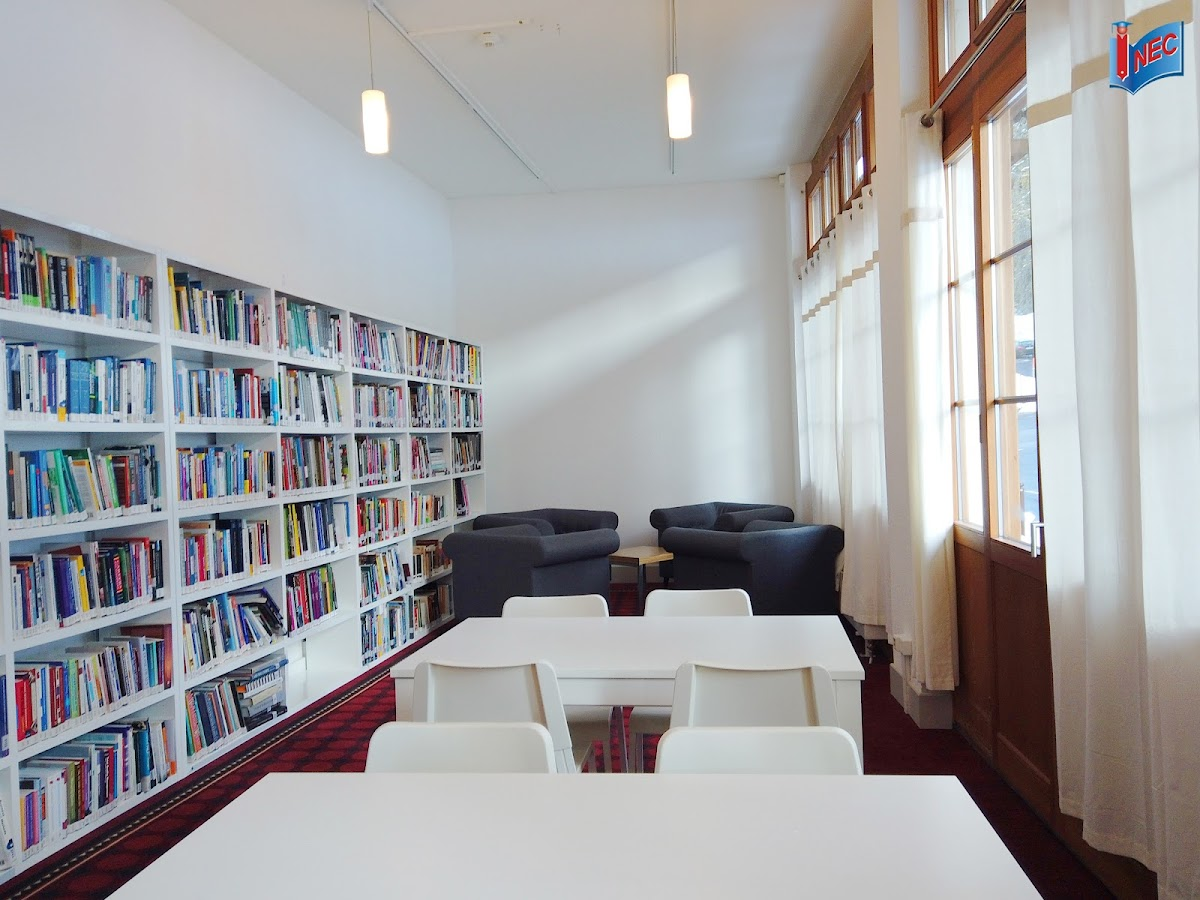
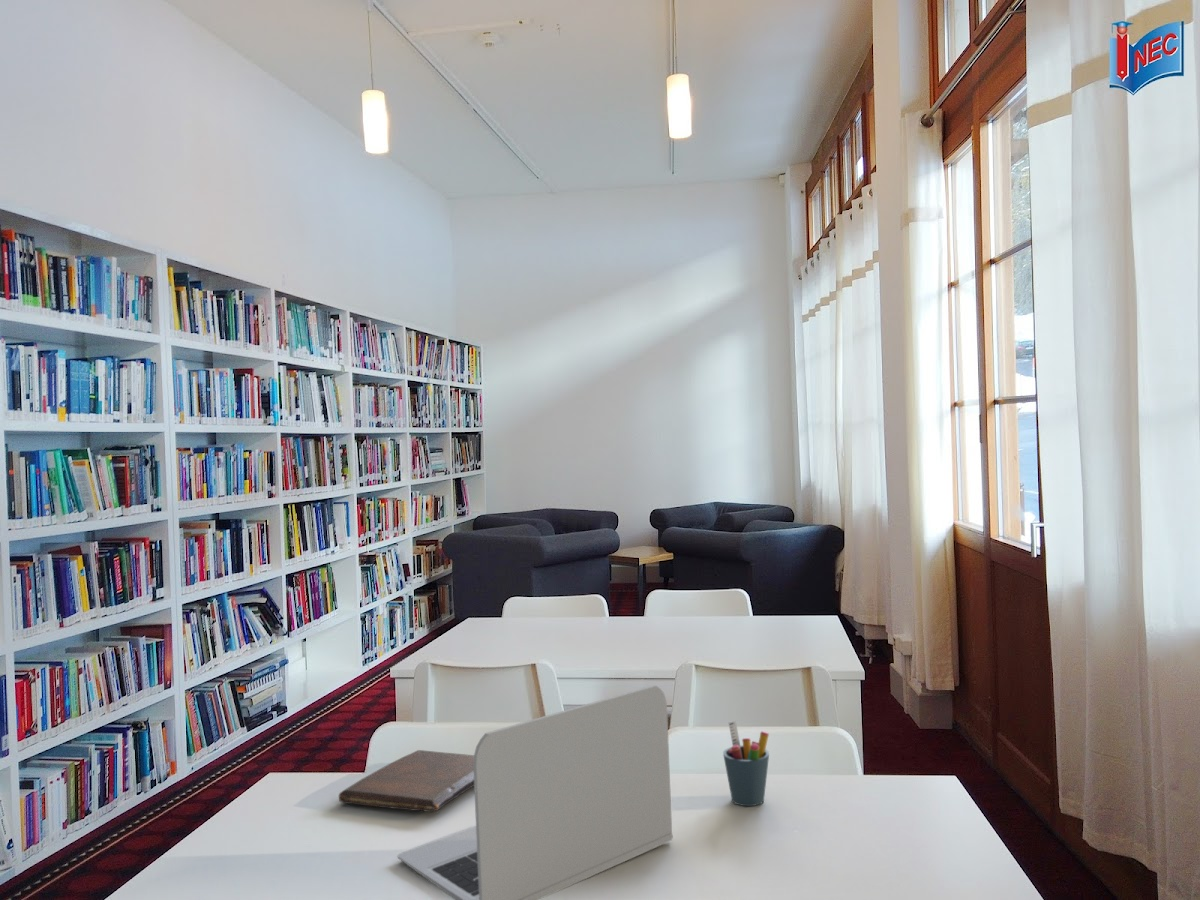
+ book [338,749,474,813]
+ laptop [396,684,674,900]
+ pen holder [722,720,770,807]
